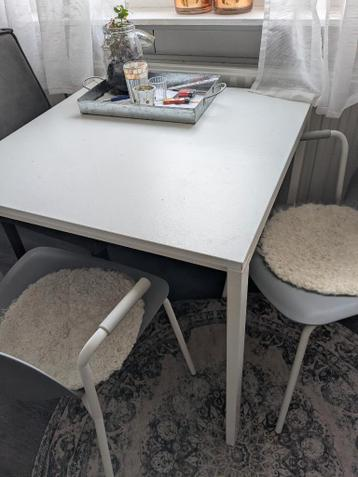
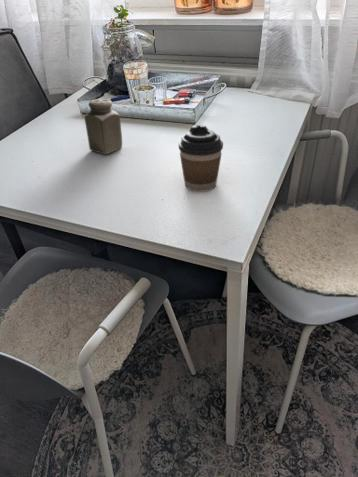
+ salt shaker [83,98,123,155]
+ coffee cup [177,124,224,192]
